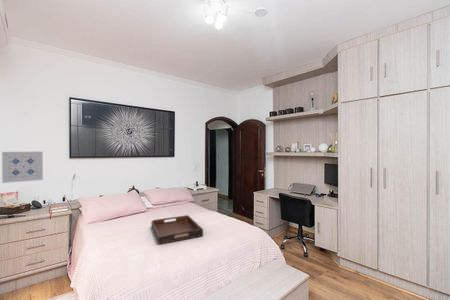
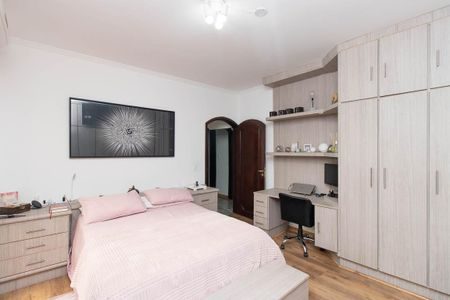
- wall art [1,151,44,184]
- serving tray [150,214,204,246]
